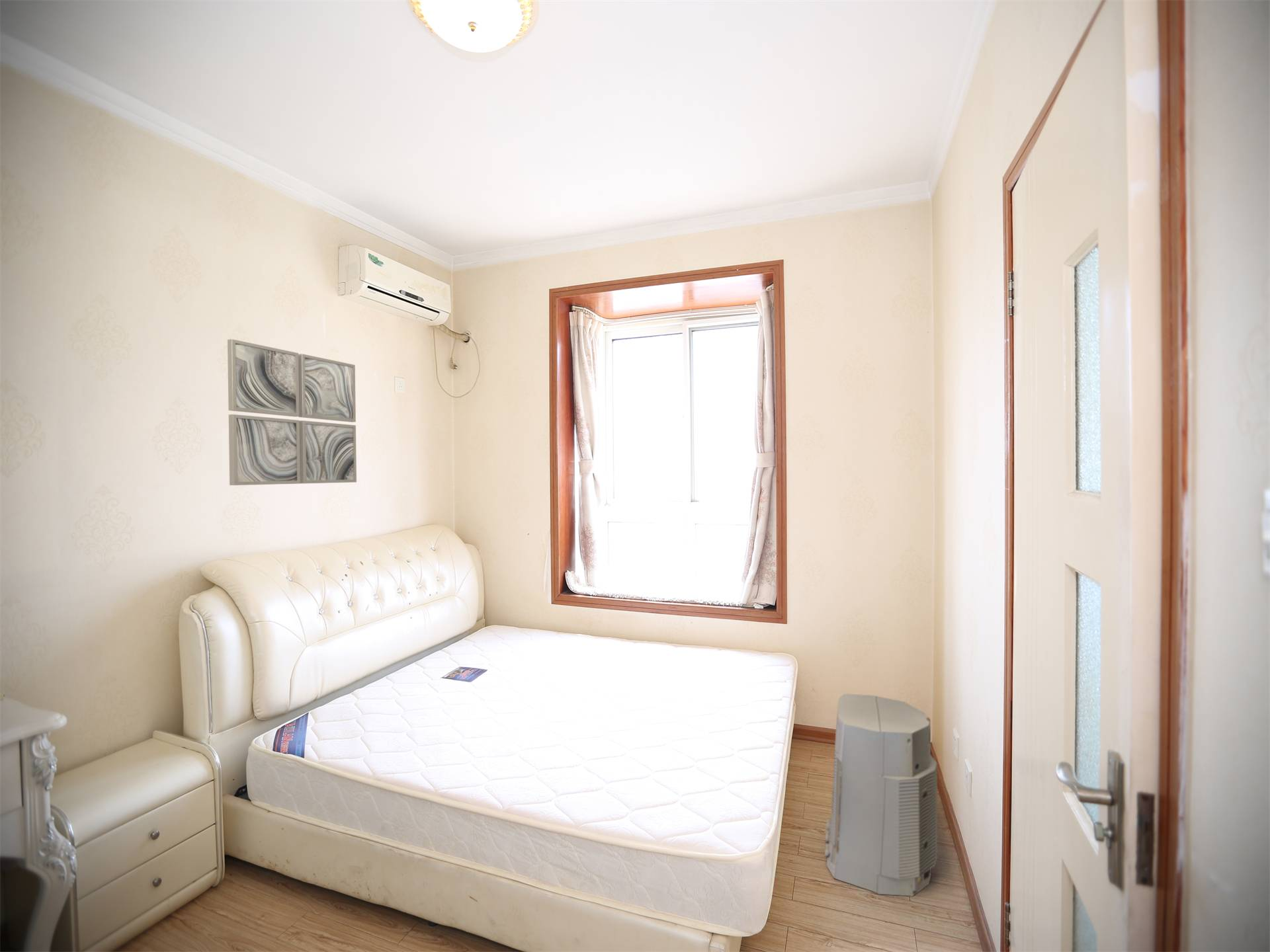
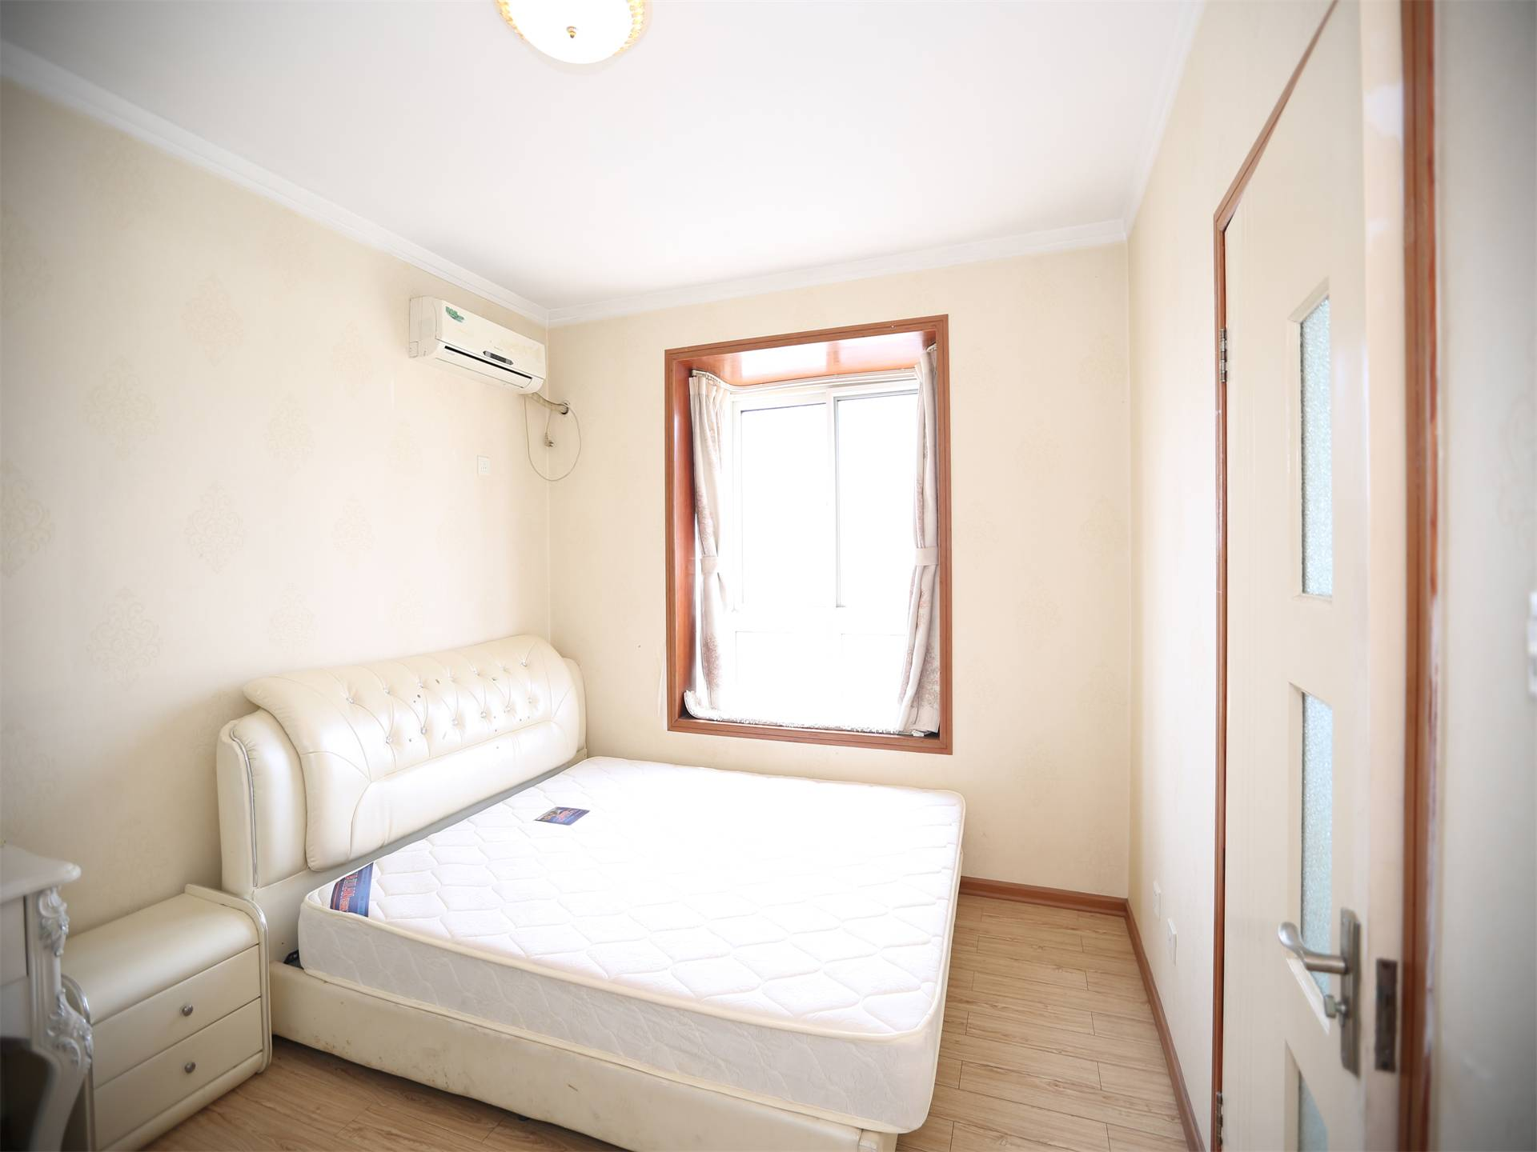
- wall art [227,338,357,486]
- air purifier [824,693,938,897]
